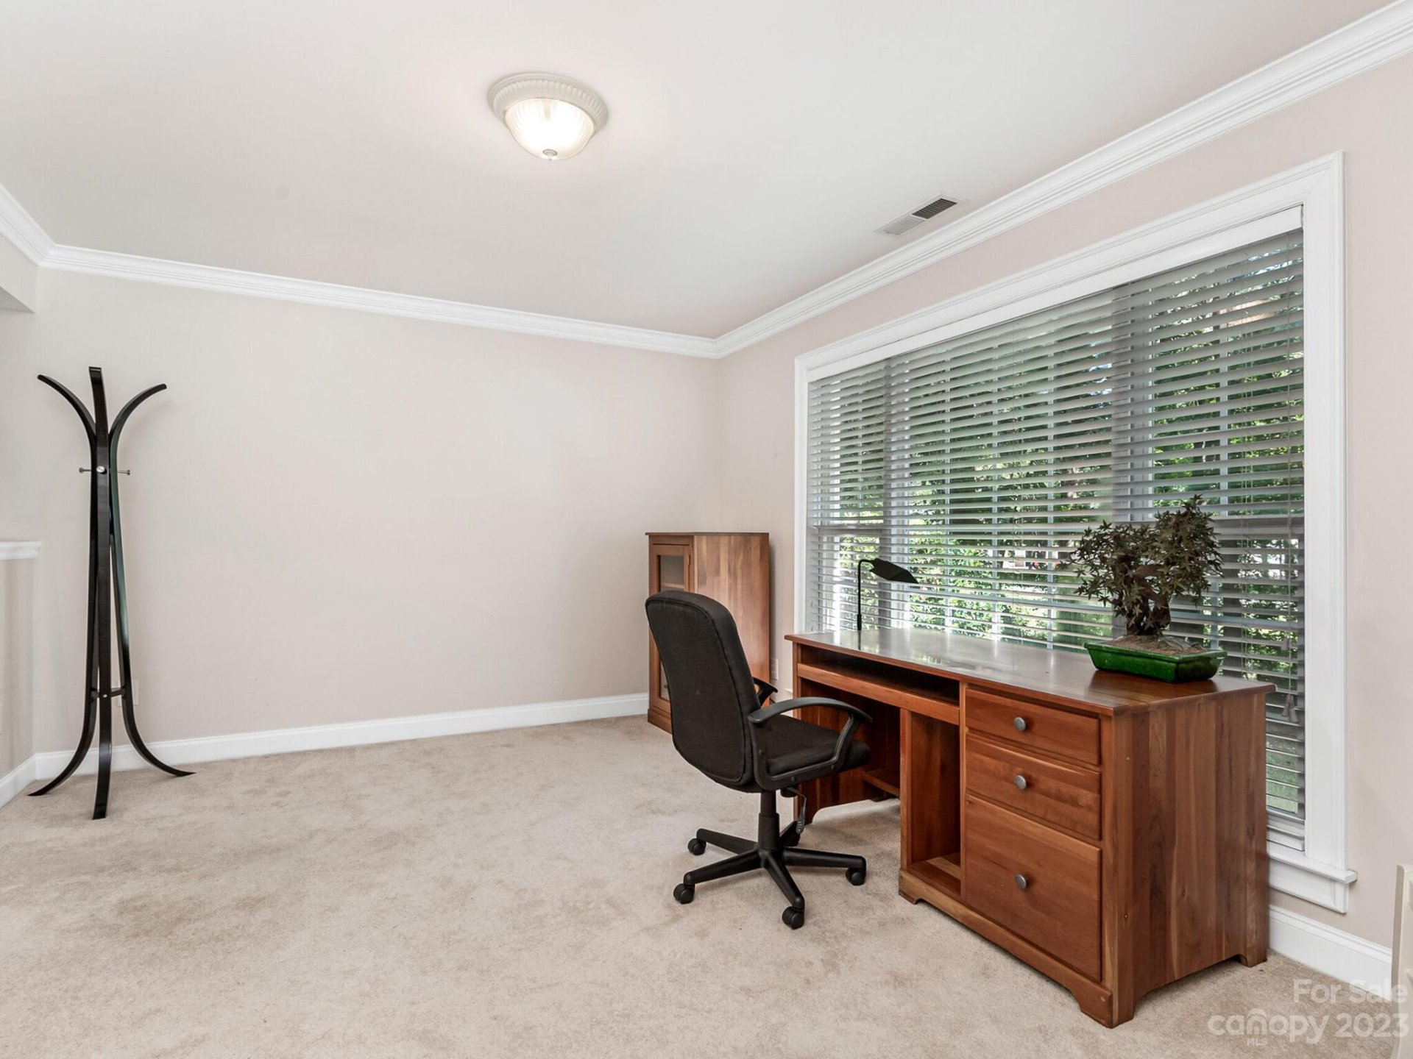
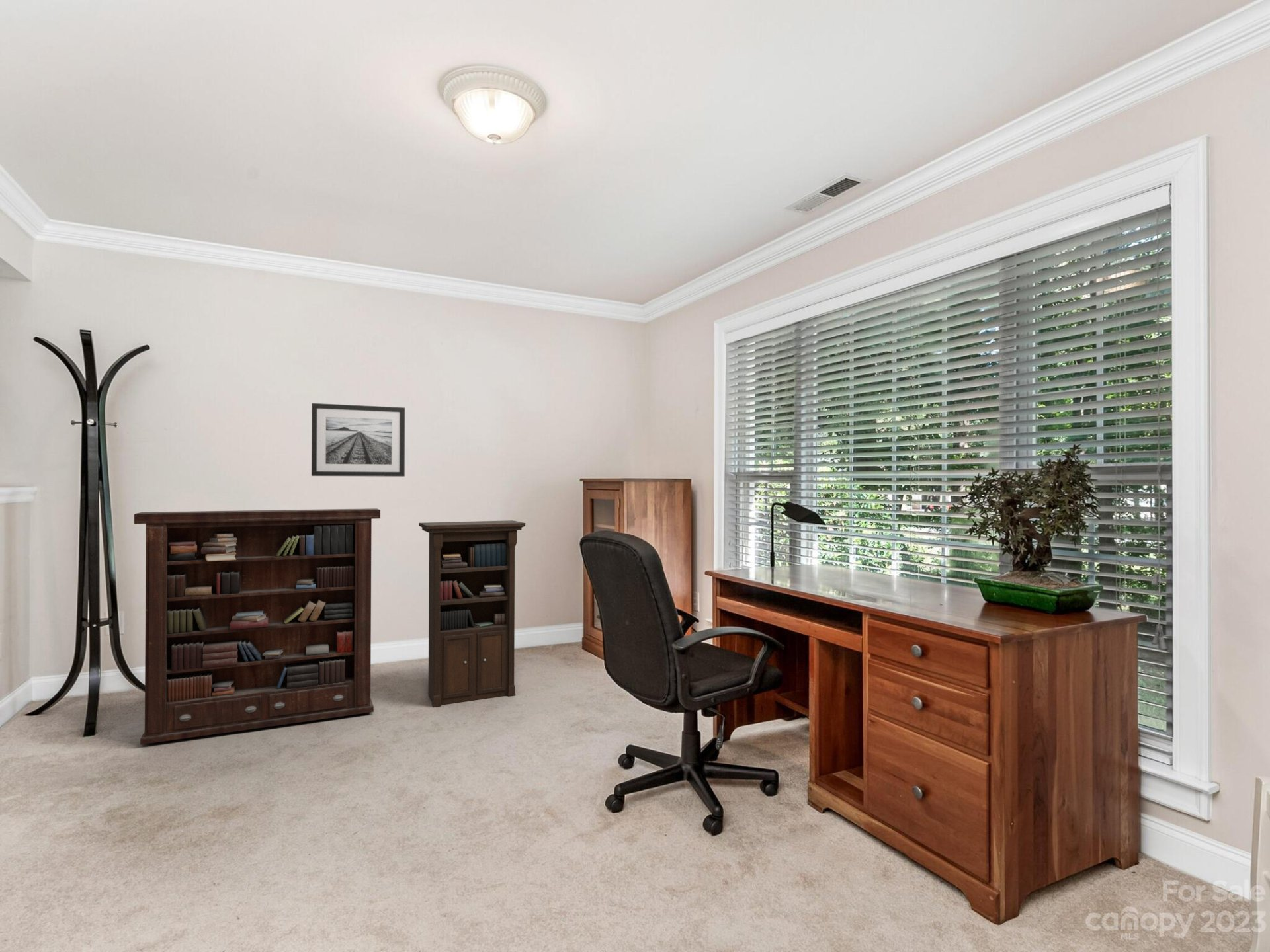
+ wall art [311,403,405,477]
+ bookcase [134,508,526,745]
